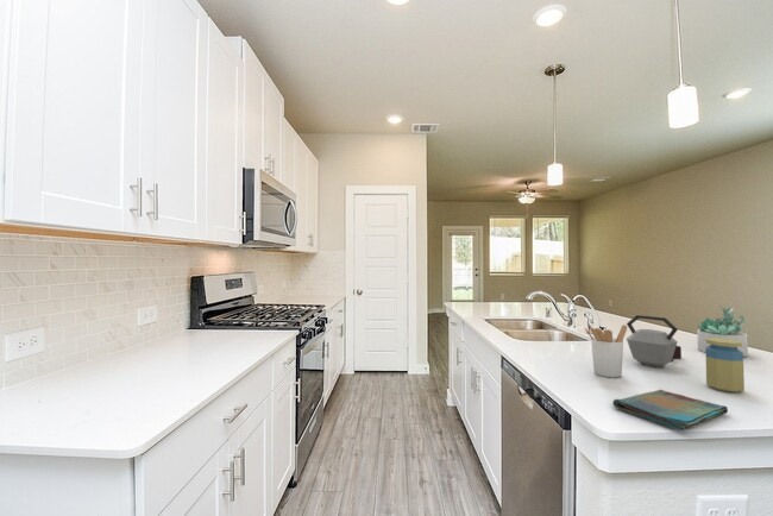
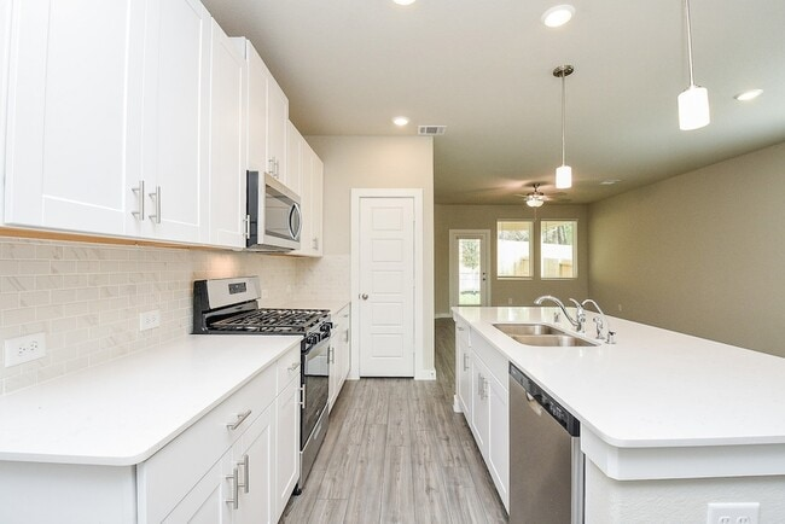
- utensil holder [584,323,628,378]
- kettle [626,314,683,367]
- succulent plant [696,304,749,358]
- dish towel [611,389,729,432]
- jar [704,338,746,394]
